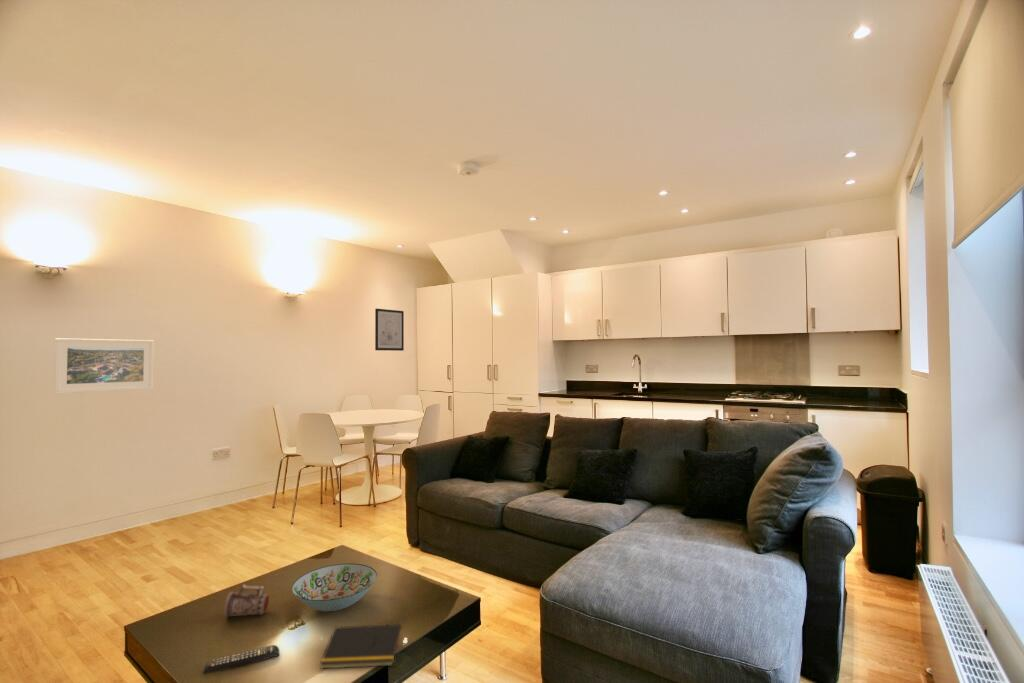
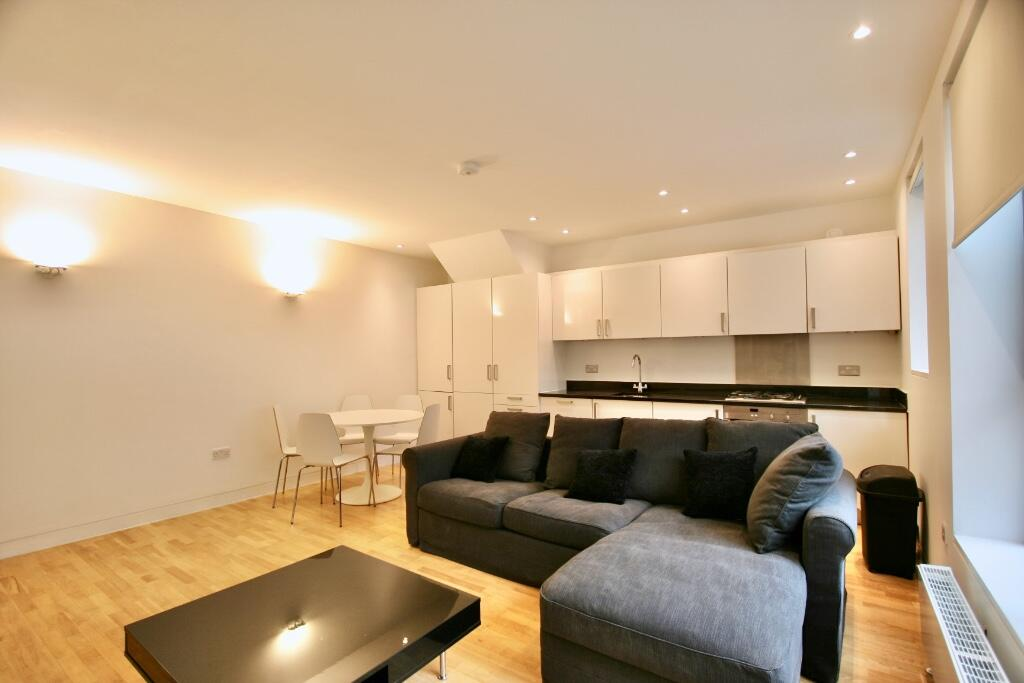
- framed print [53,337,155,395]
- remote control [202,644,280,675]
- decorative bowl [291,562,378,612]
- wall art [374,308,405,352]
- notepad [319,623,402,669]
- beer mug [223,583,270,618]
